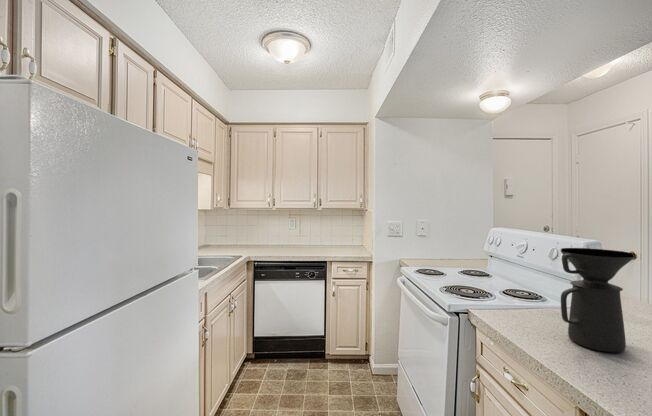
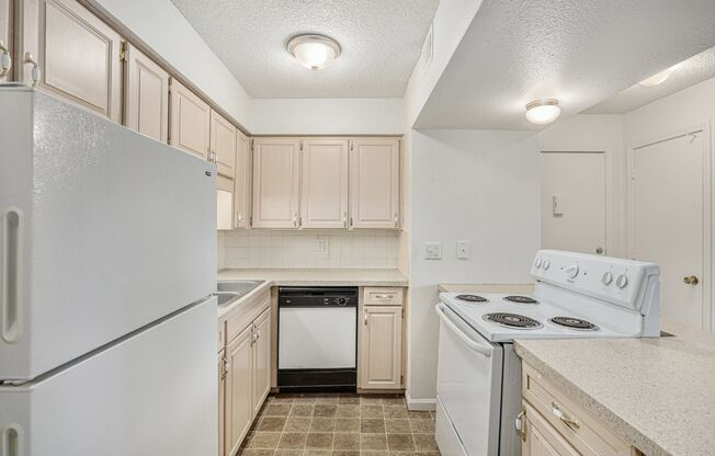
- coffee maker [559,247,636,353]
